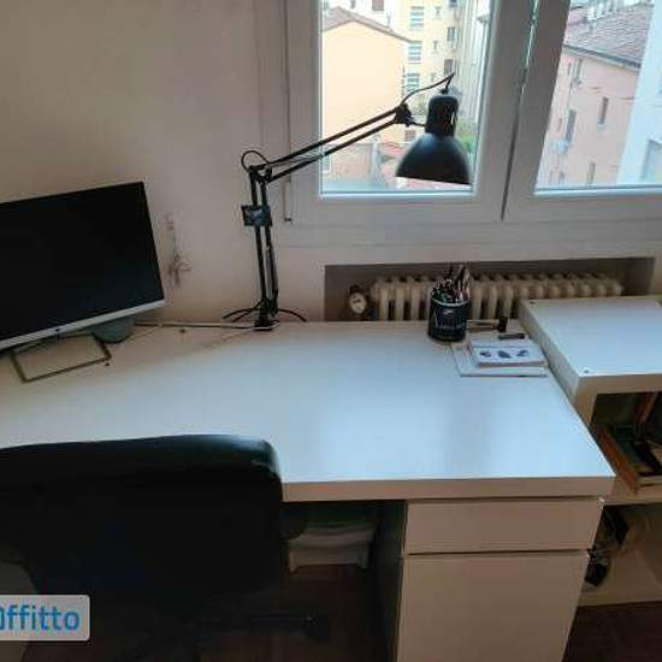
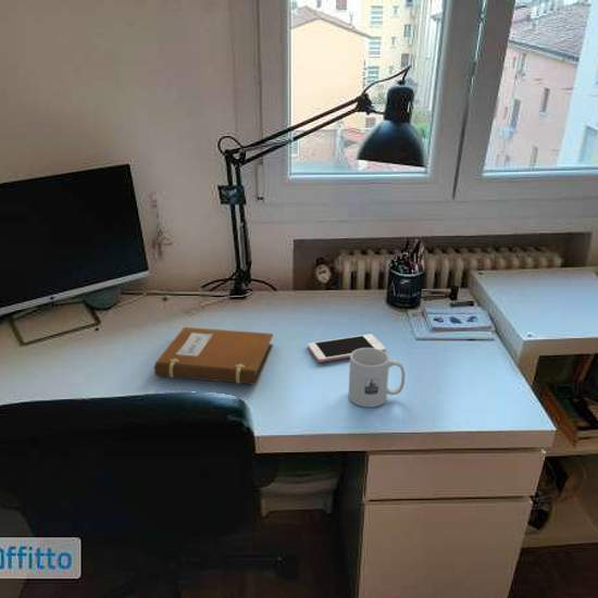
+ notebook [152,326,274,386]
+ mug [348,348,407,408]
+ cell phone [307,333,387,363]
